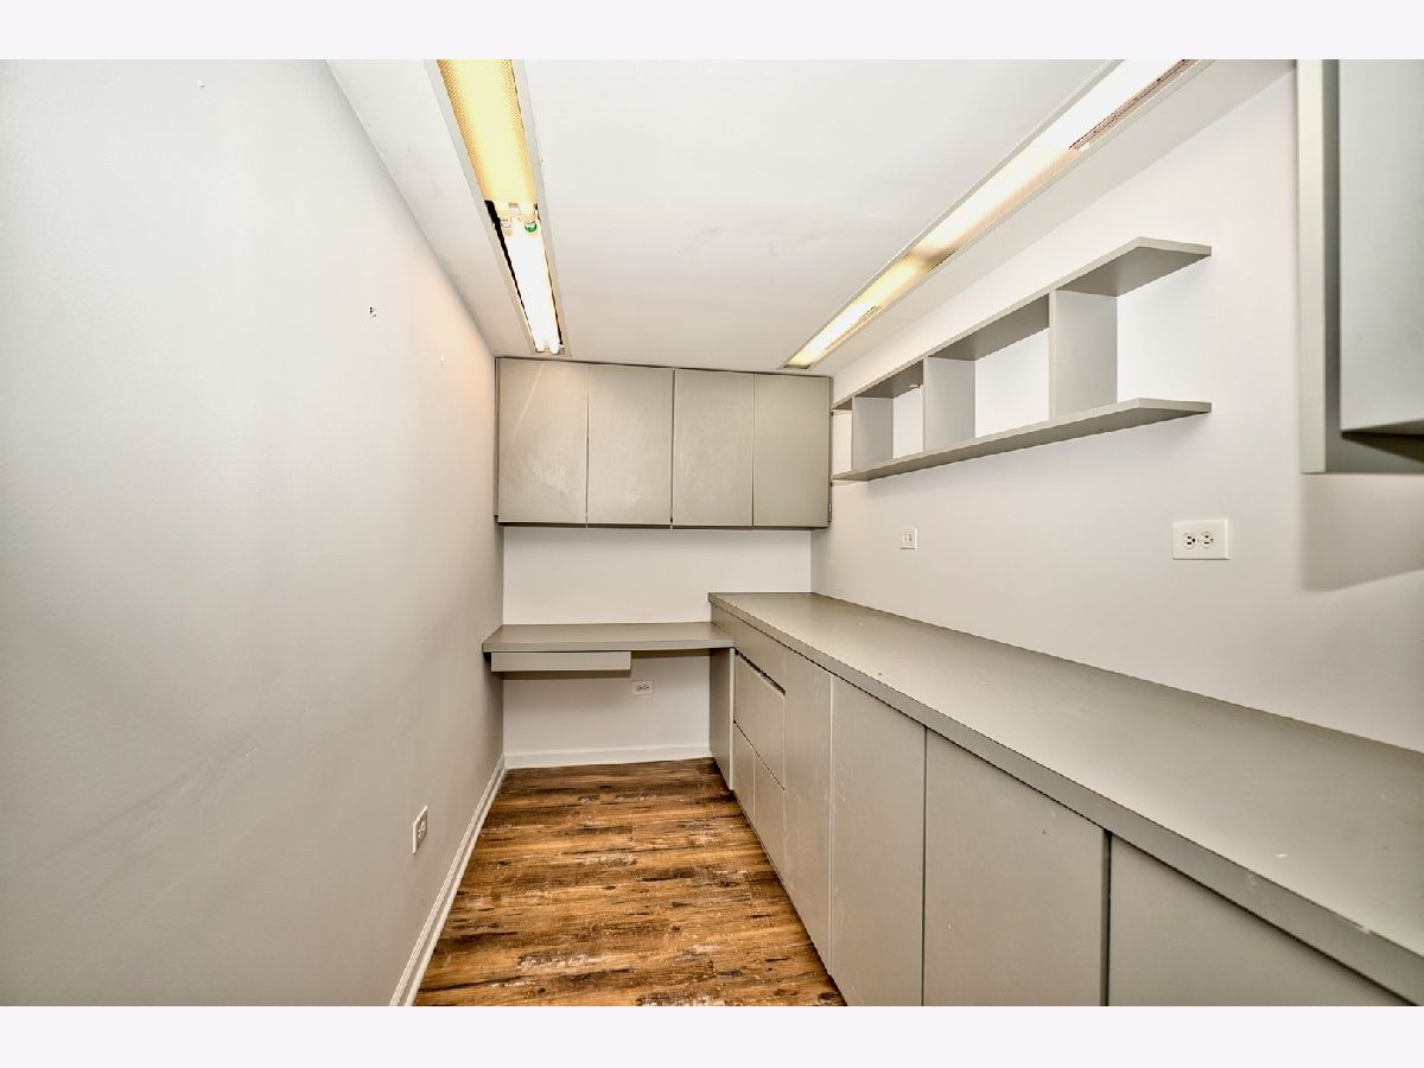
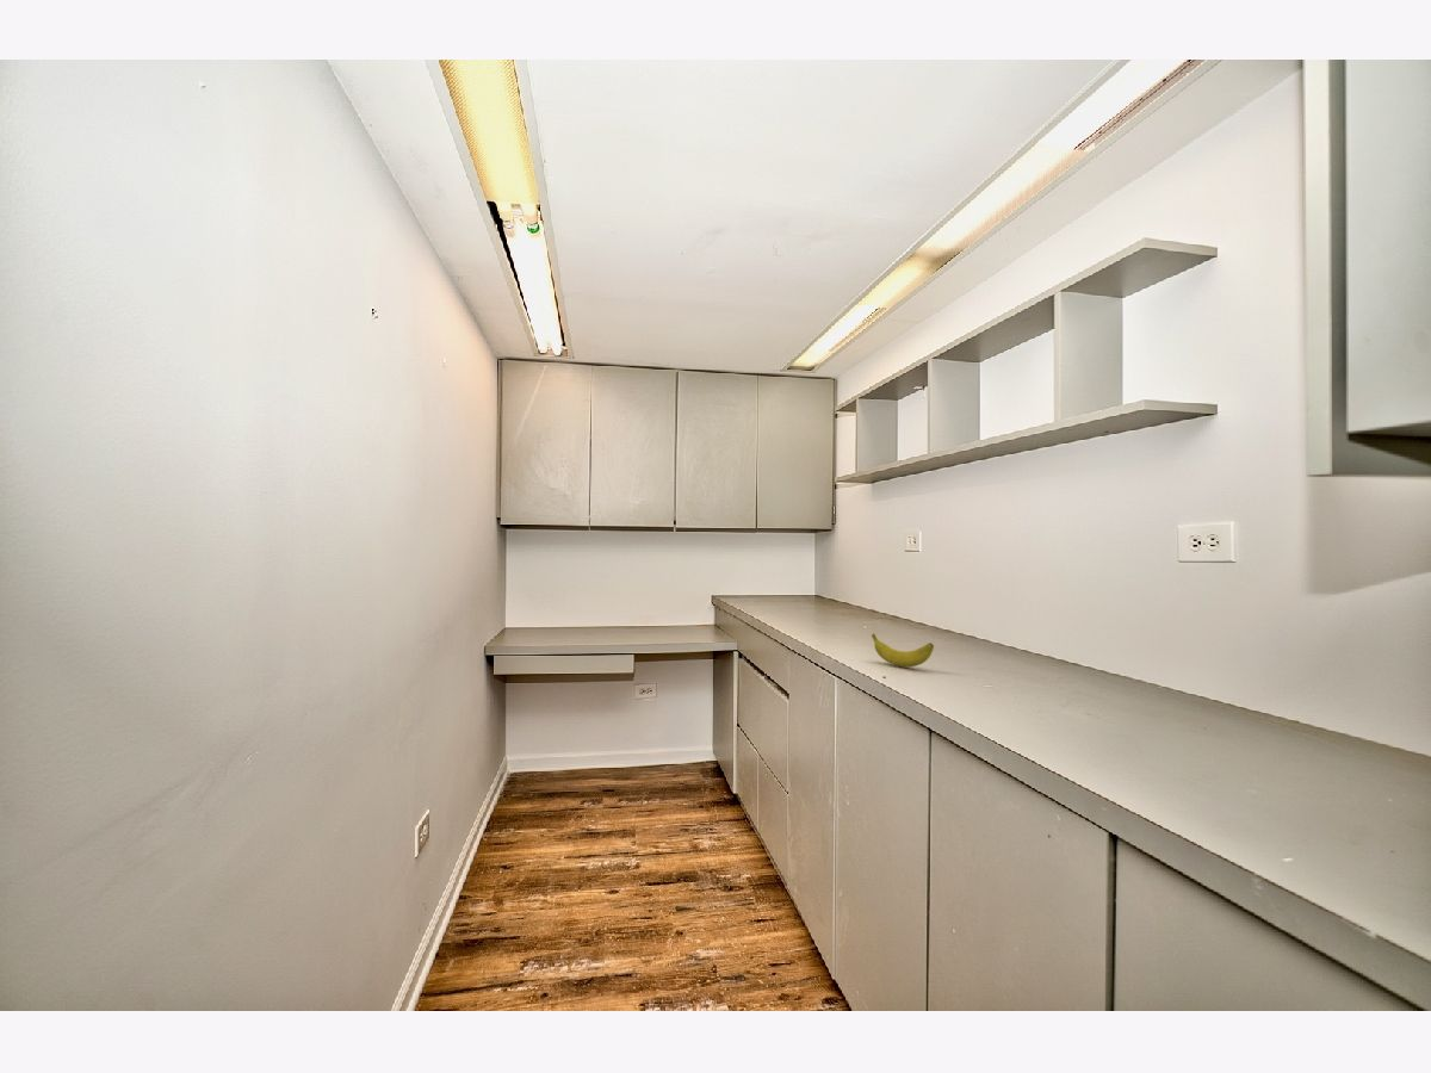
+ banana [871,632,935,668]
